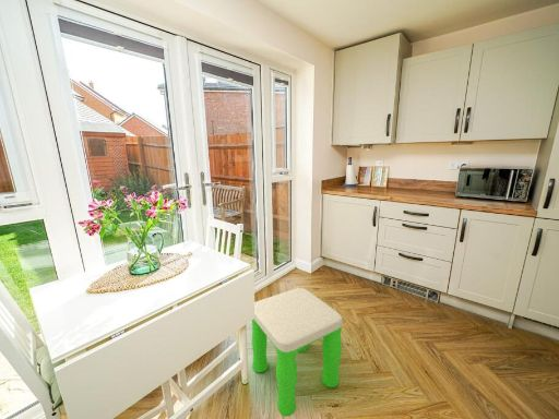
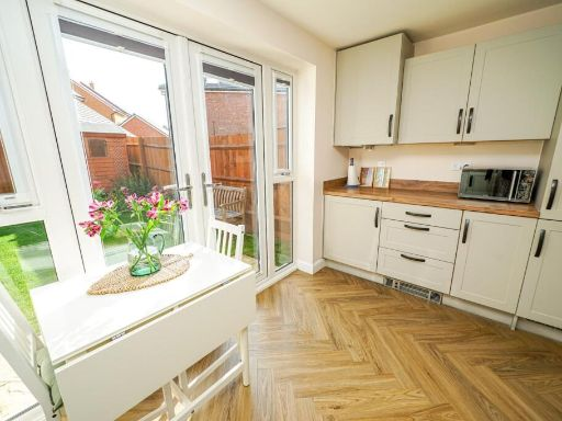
- stool [251,287,343,417]
